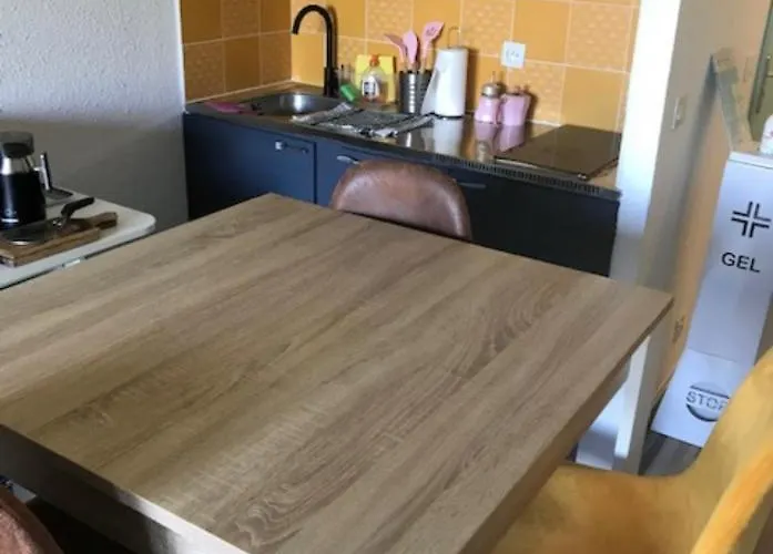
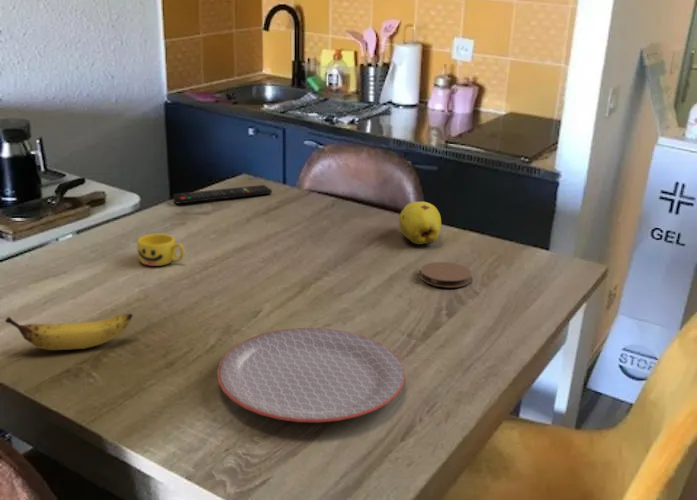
+ cup [136,233,185,267]
+ remote control [172,184,273,205]
+ coaster [419,261,473,289]
+ plate [216,327,406,423]
+ banana [4,312,134,351]
+ fruit [398,201,442,245]
